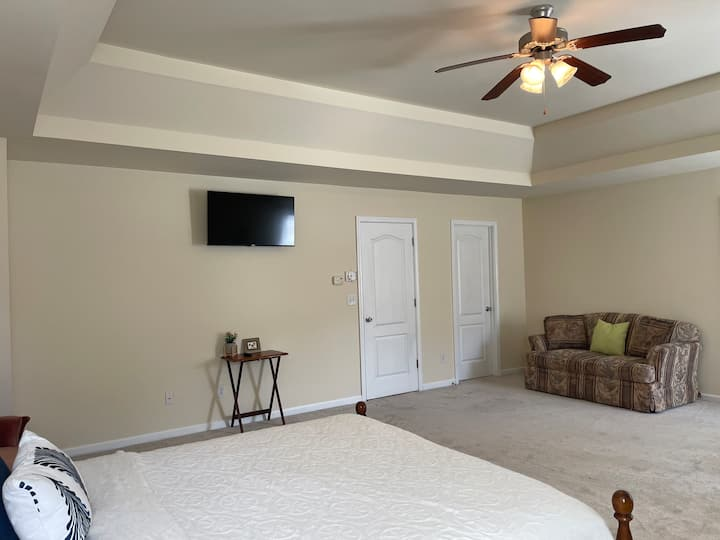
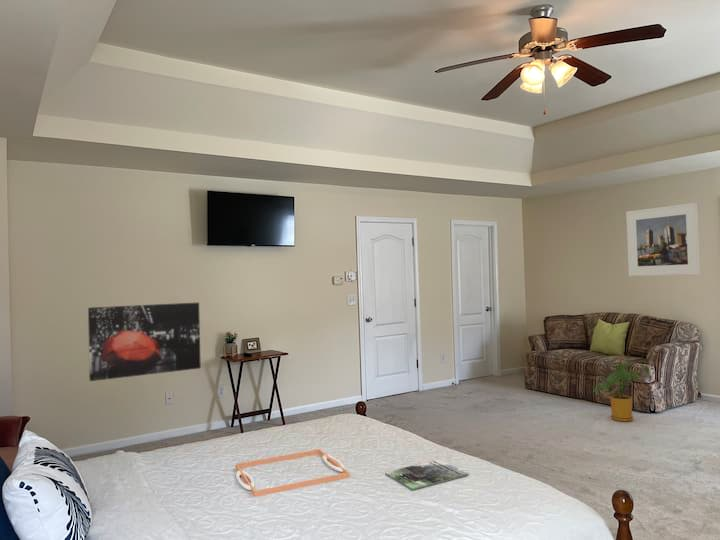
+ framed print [625,202,701,277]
+ serving tray [235,448,350,498]
+ wall art [87,302,202,382]
+ house plant [593,361,652,422]
+ magazine [384,458,470,491]
